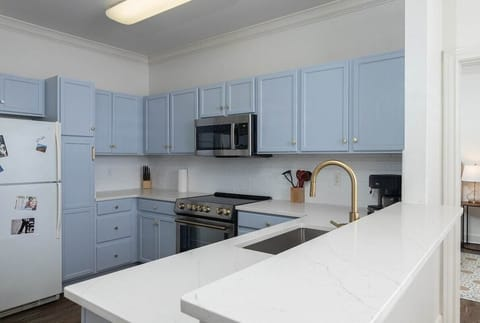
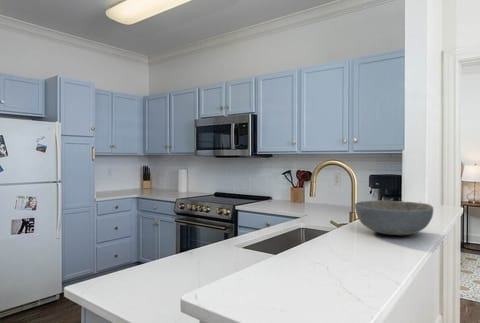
+ bowl [354,199,434,236]
